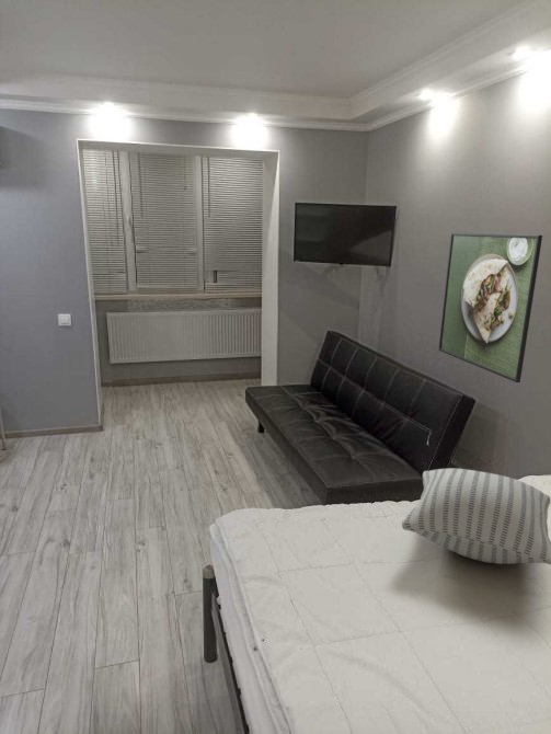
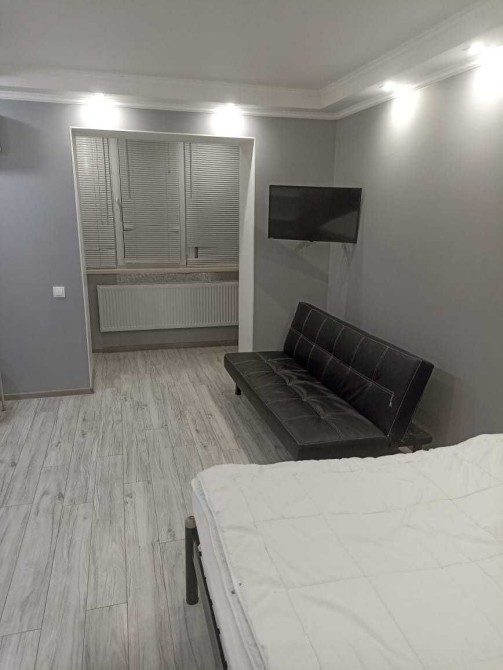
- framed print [437,232,543,383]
- pillow [401,467,551,565]
